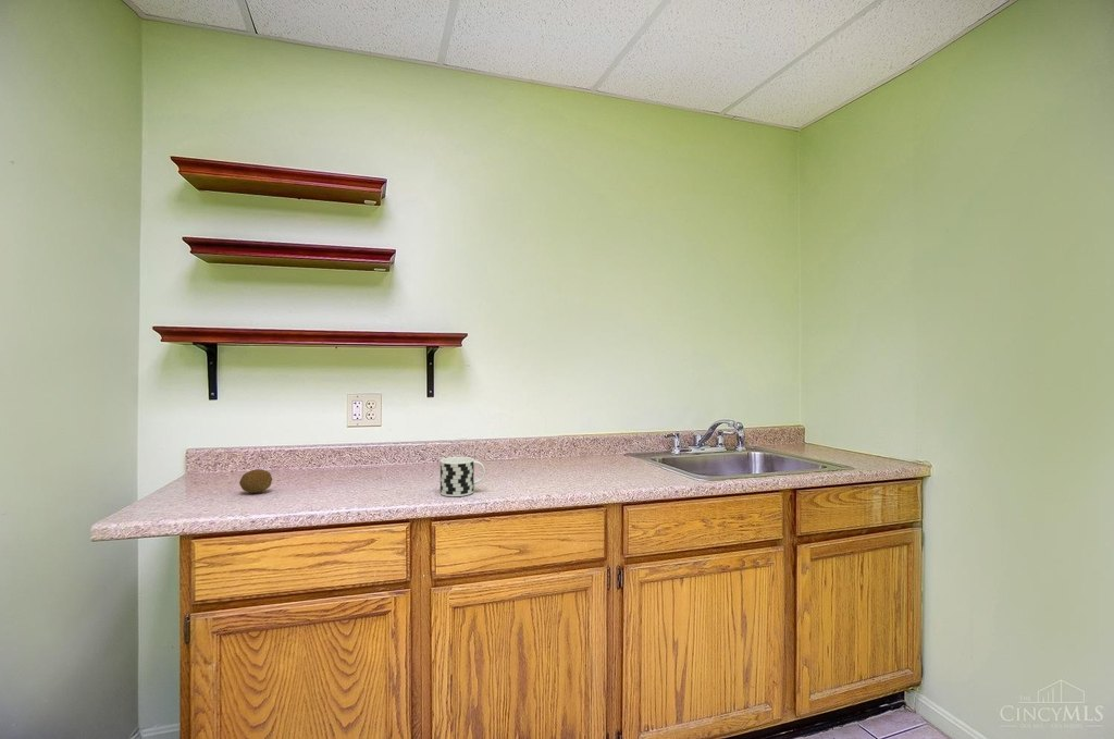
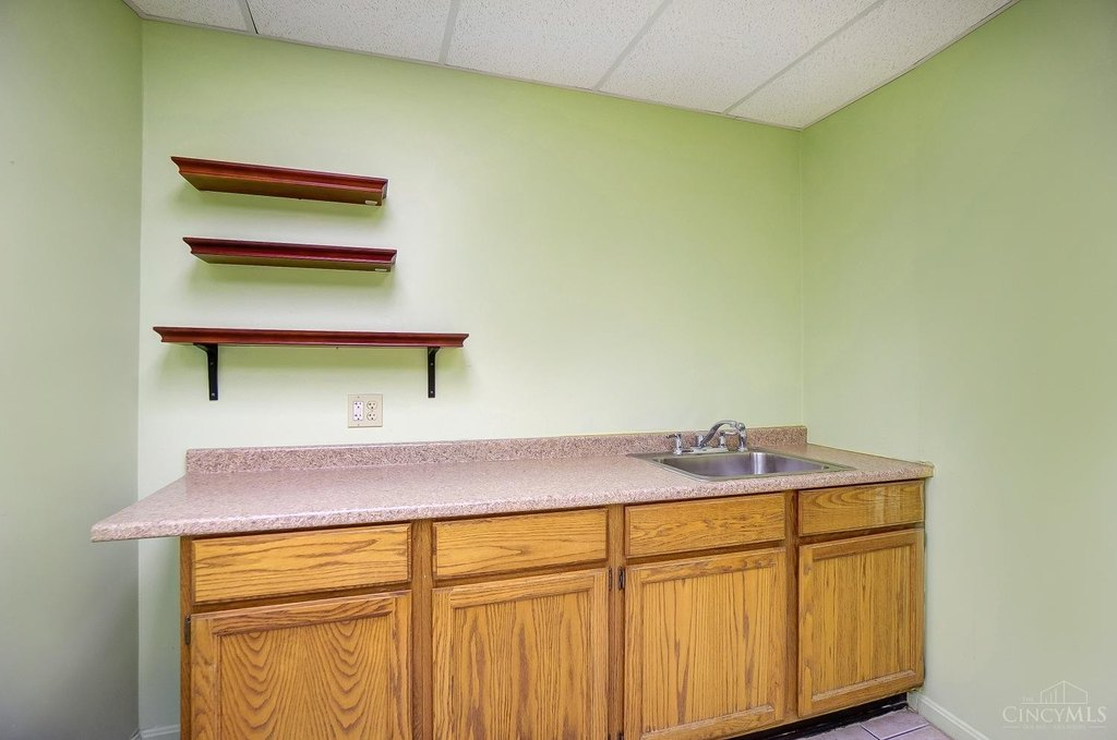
- cup [440,456,486,497]
- fruit [238,468,273,494]
